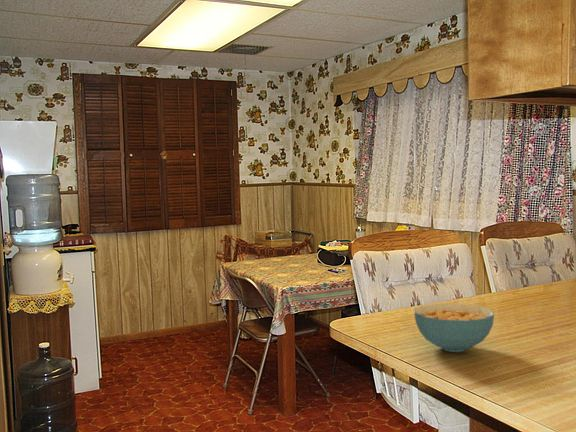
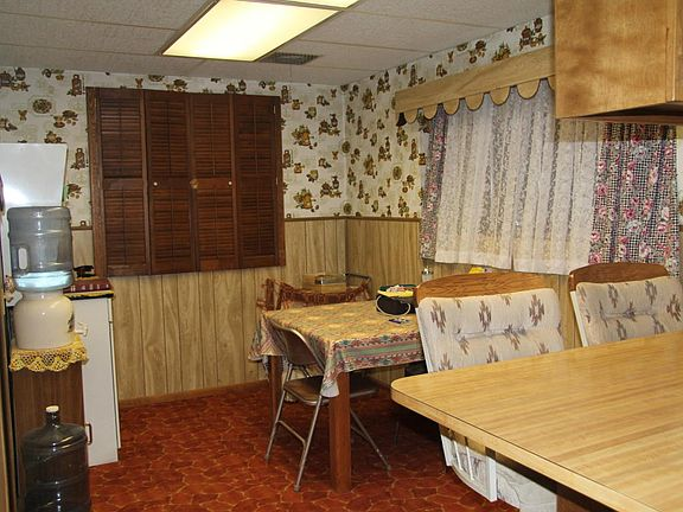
- cereal bowl [413,302,495,353]
